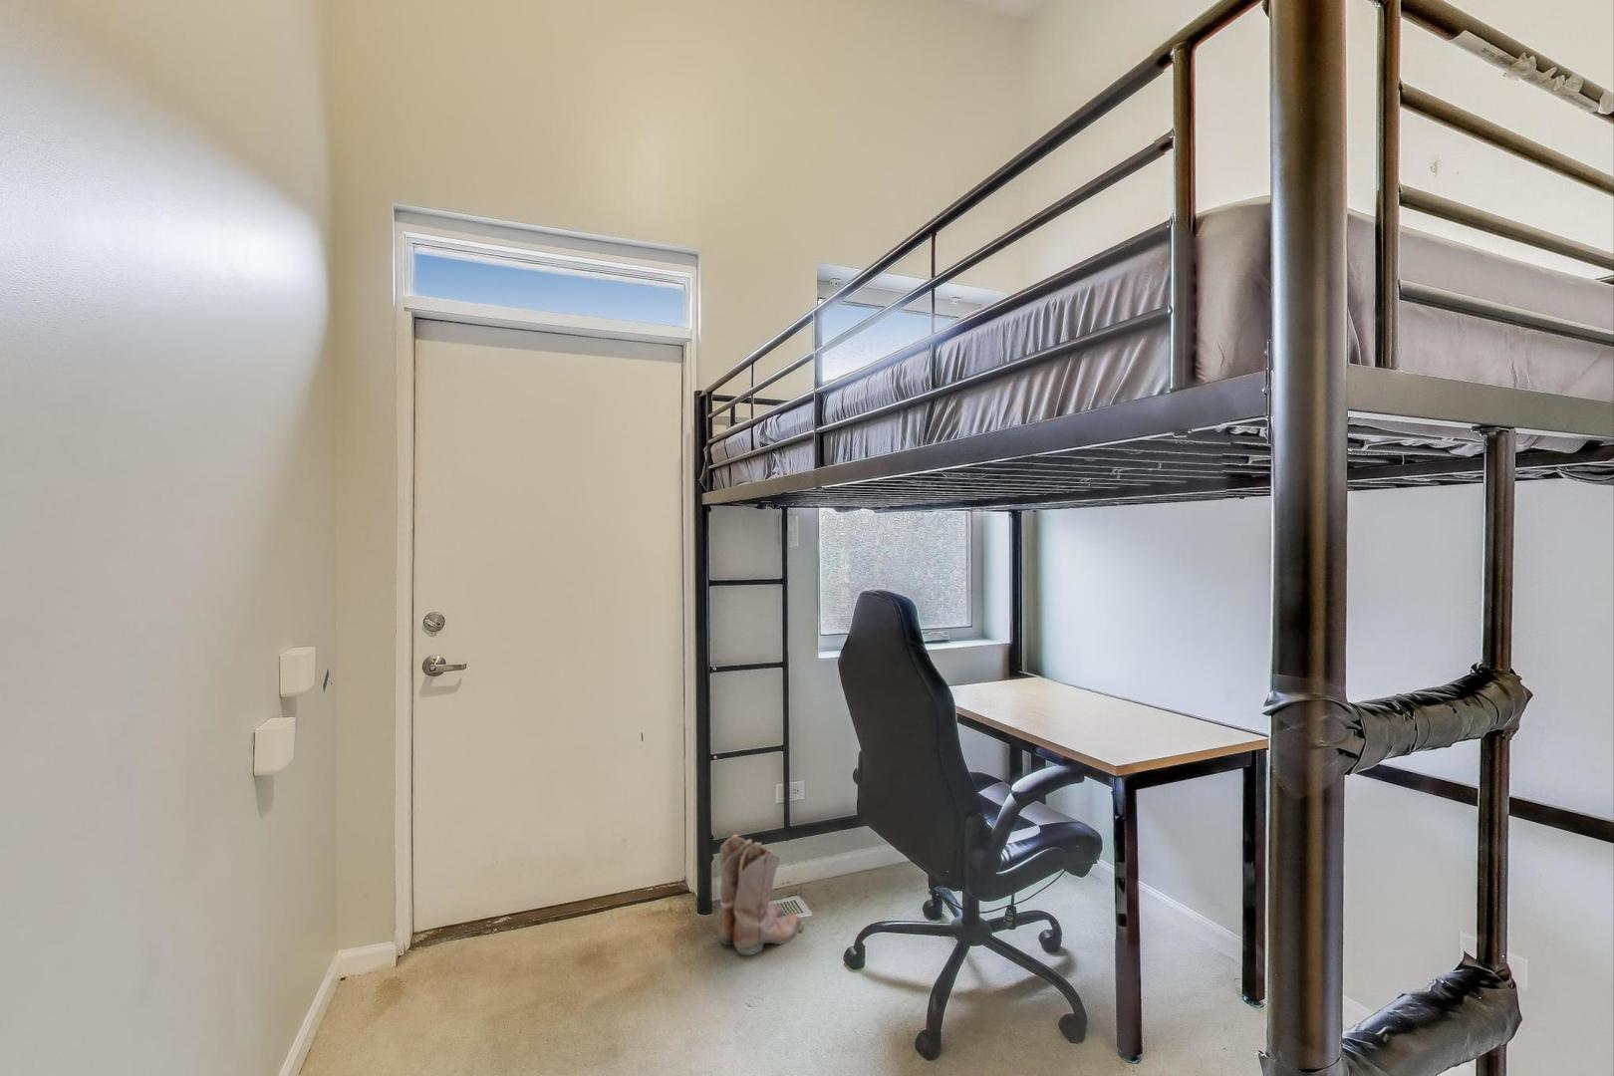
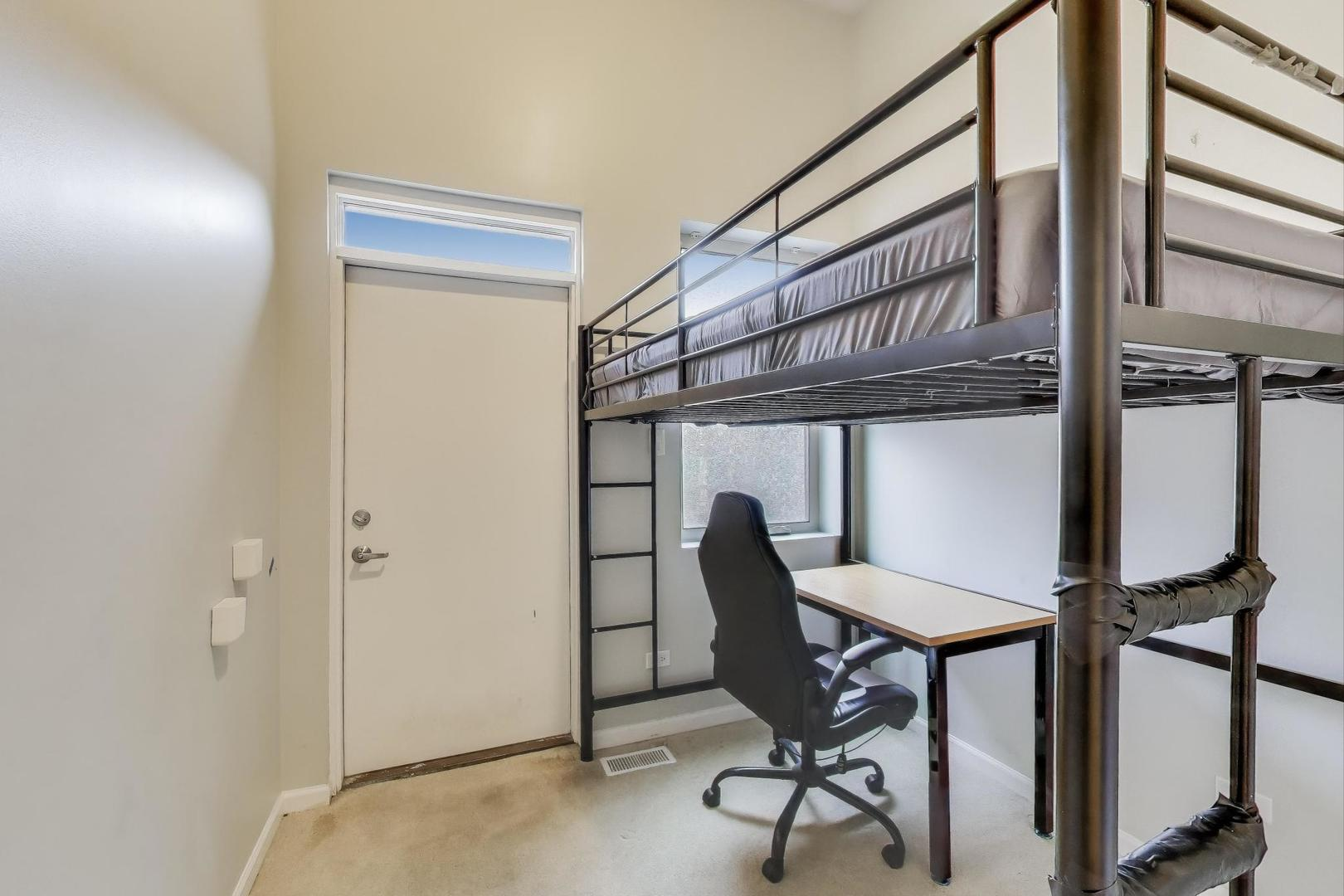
- boots [717,833,805,956]
